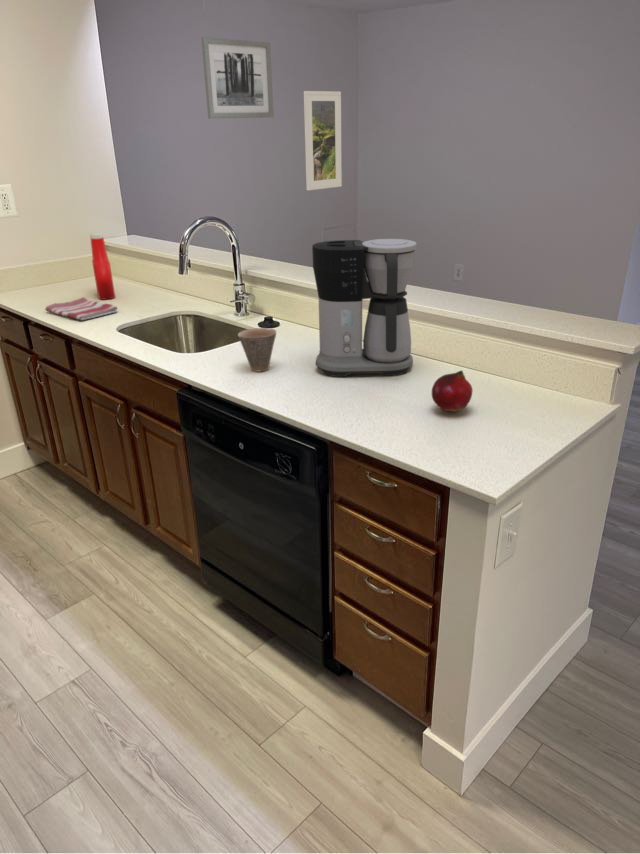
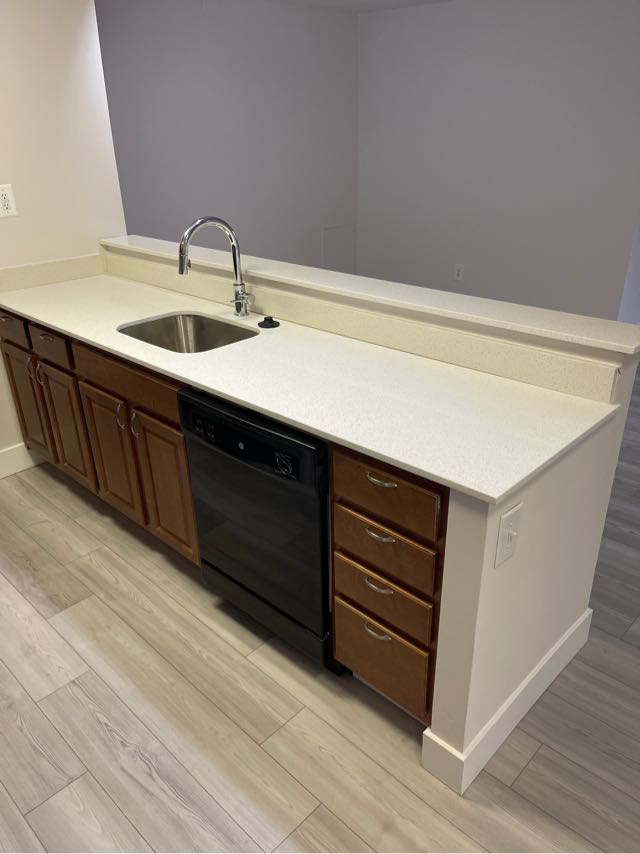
- soap bottle [89,232,116,301]
- cup [237,327,277,372]
- dish towel [44,296,119,321]
- fruit [431,370,473,413]
- wall art [200,36,275,120]
- coffee maker [311,238,418,378]
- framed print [303,90,343,191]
